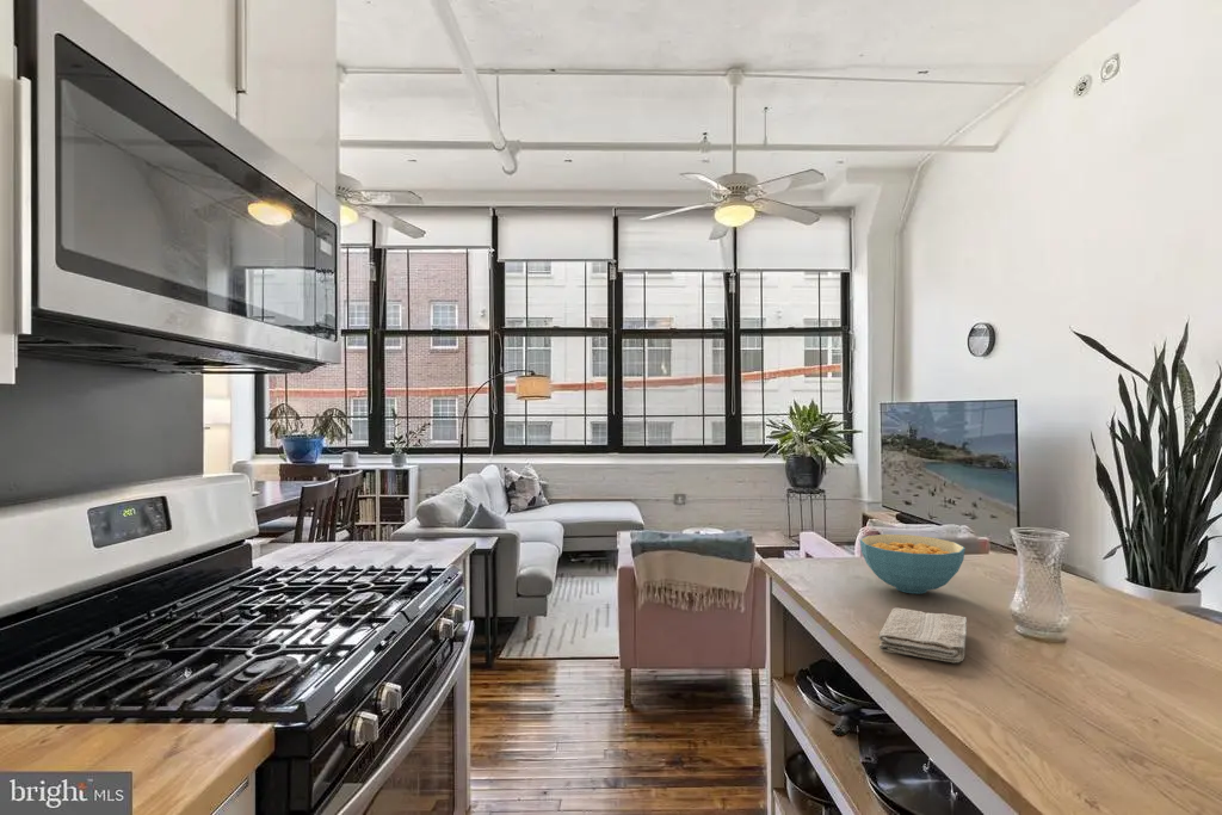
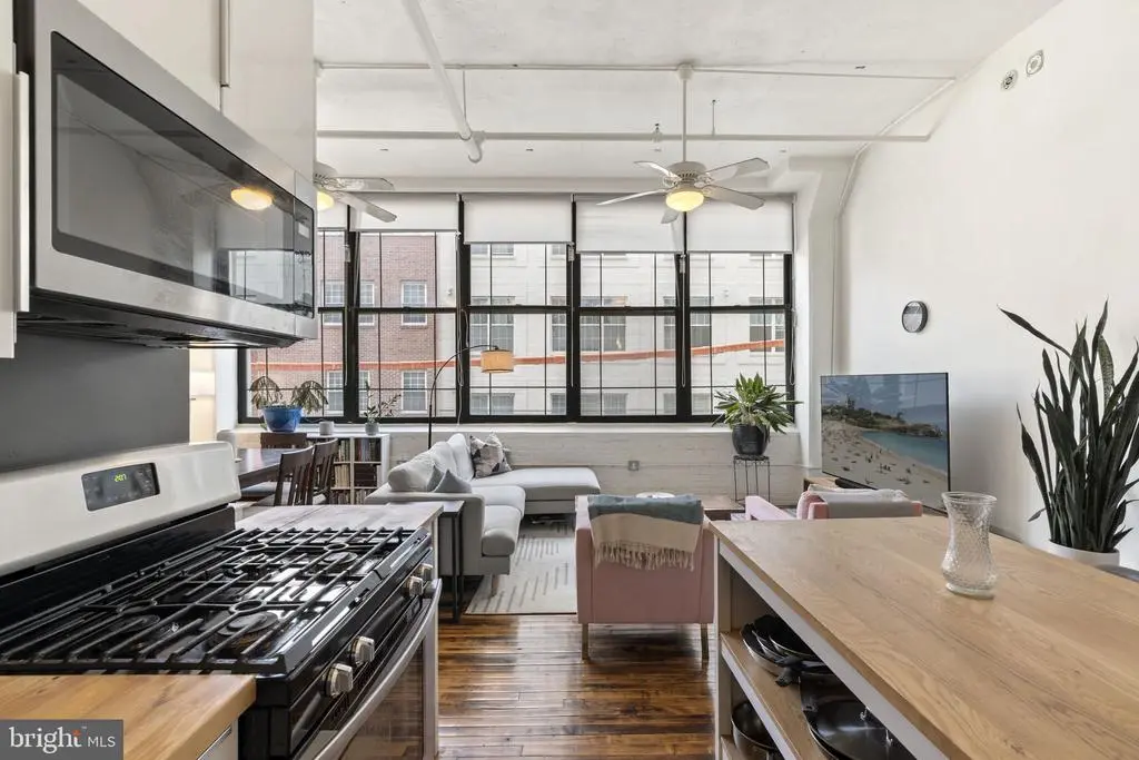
- cereal bowl [859,533,967,595]
- washcloth [877,606,968,663]
